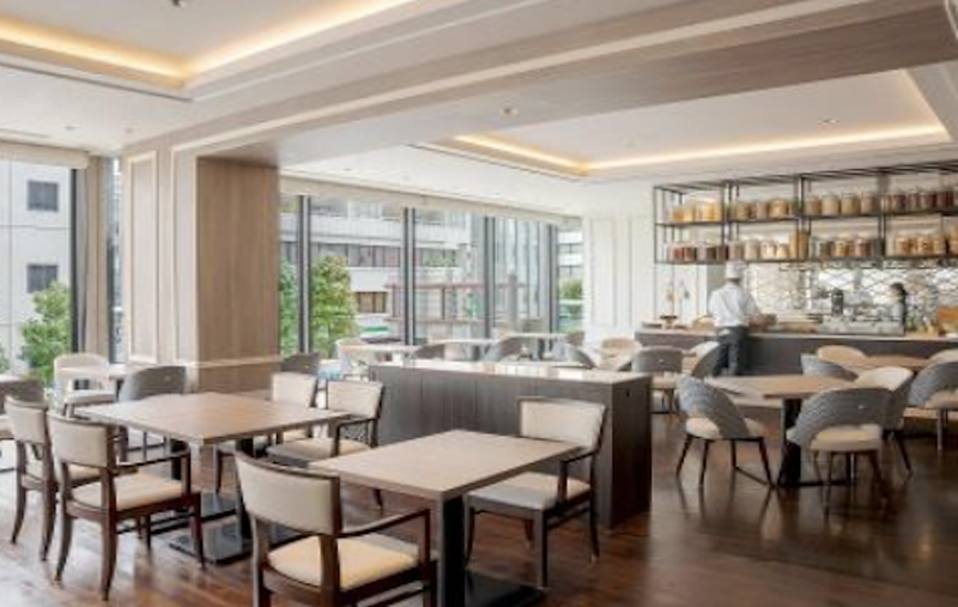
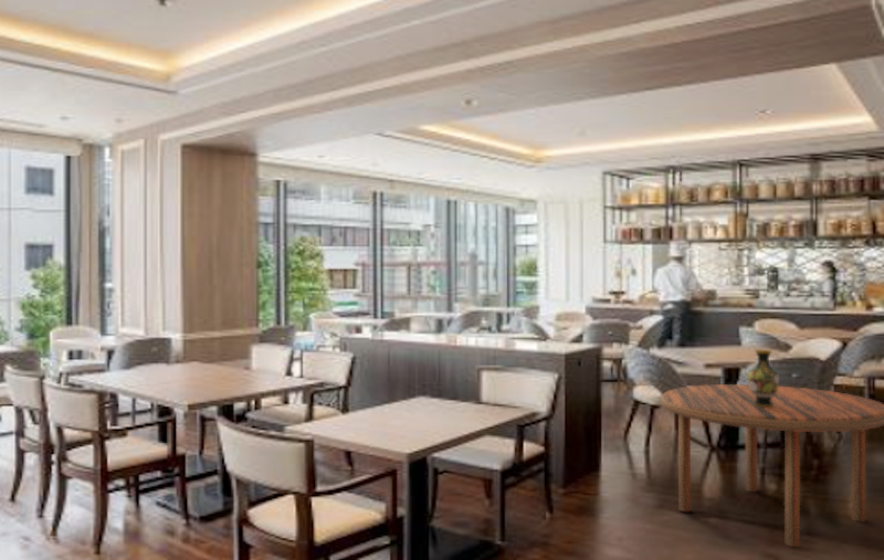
+ vase [747,349,780,406]
+ dining table [660,383,884,548]
